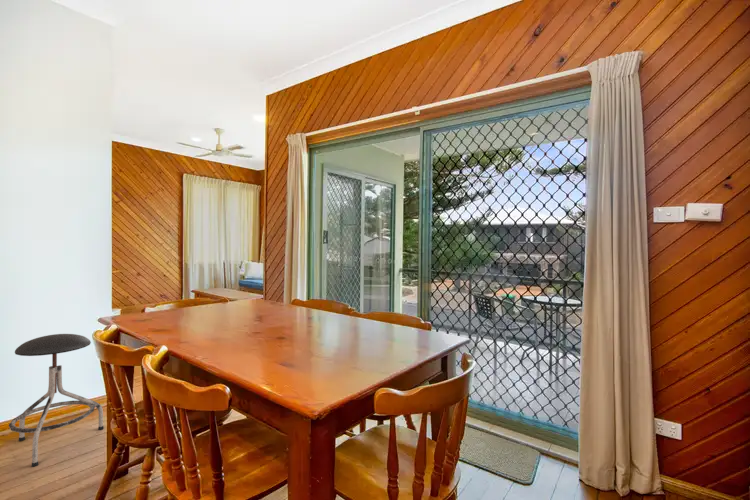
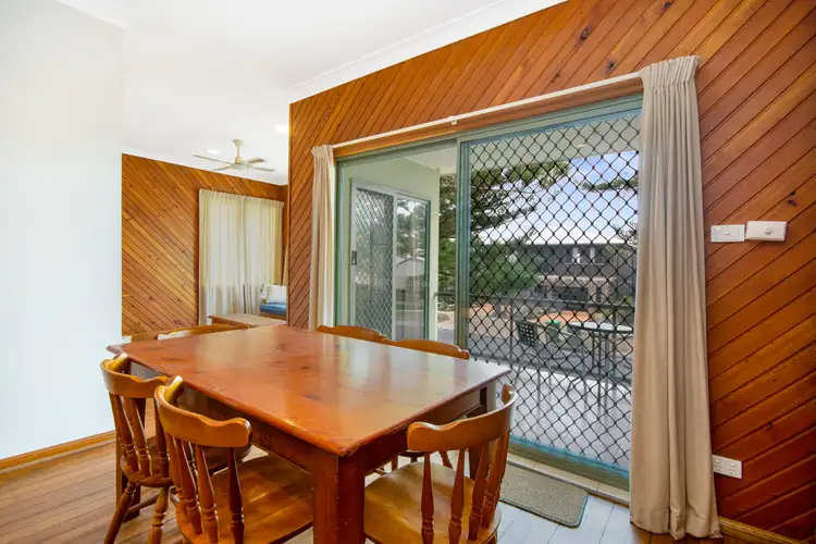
- stool [8,333,105,468]
